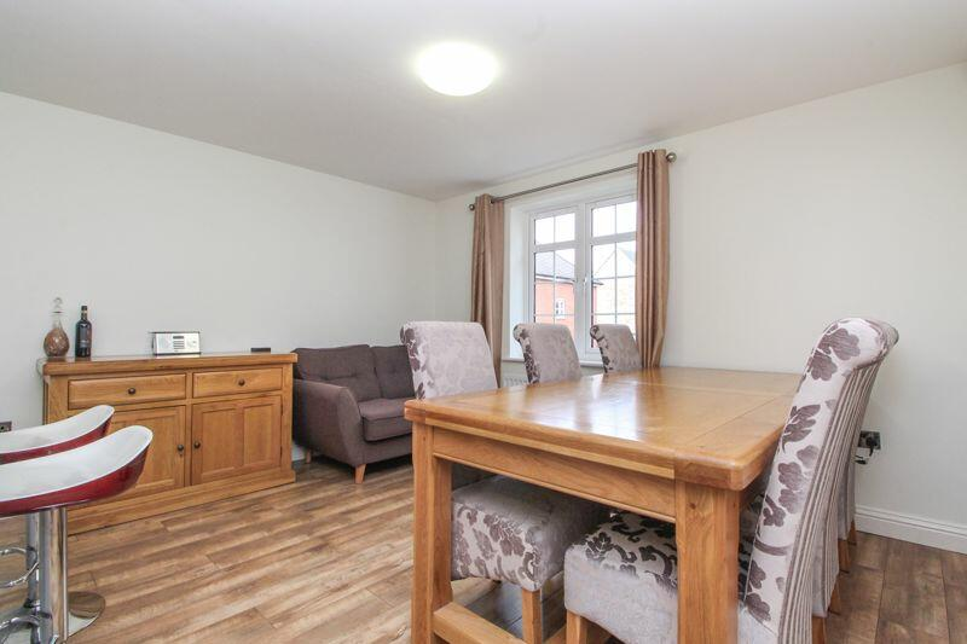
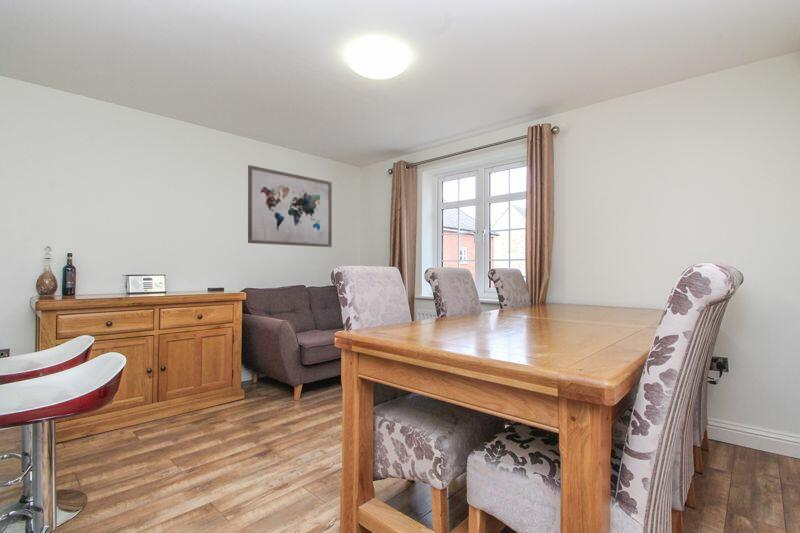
+ wall art [247,164,333,248]
